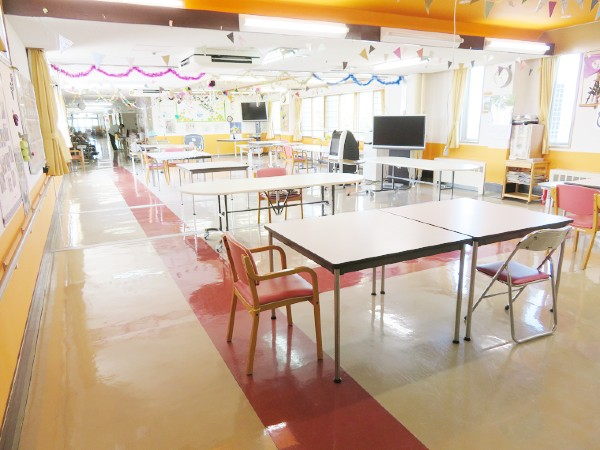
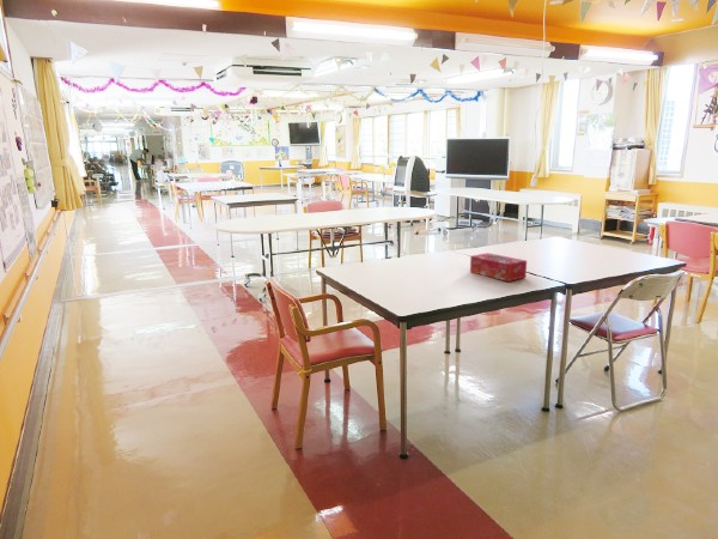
+ tissue box [469,252,528,283]
